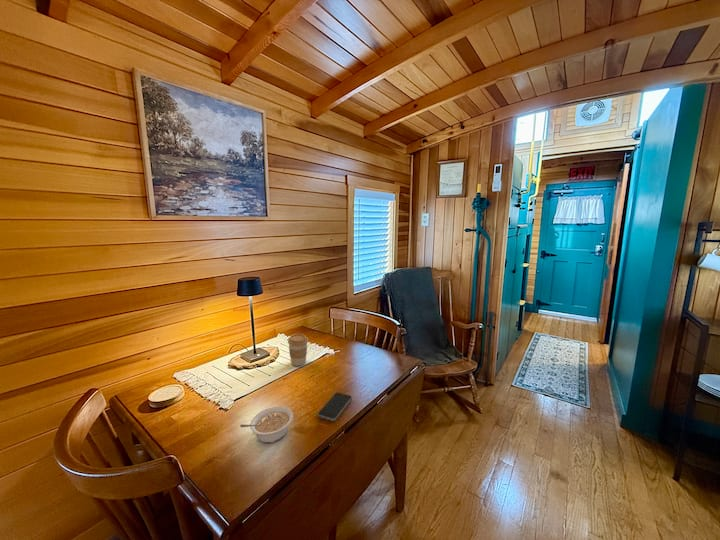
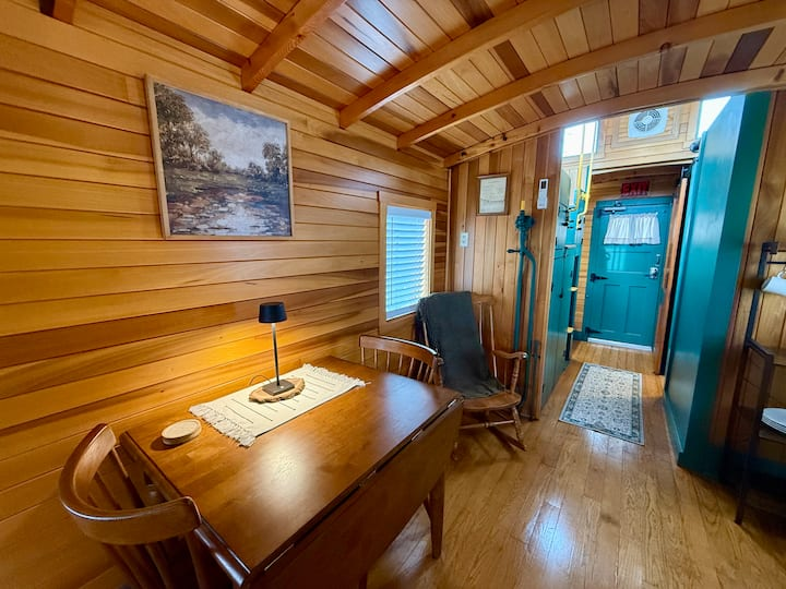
- legume [239,406,294,444]
- coffee cup [287,333,309,367]
- smartphone [317,392,353,422]
